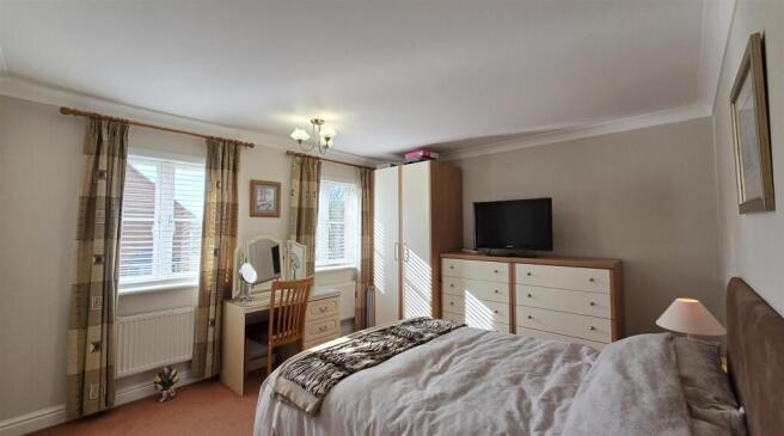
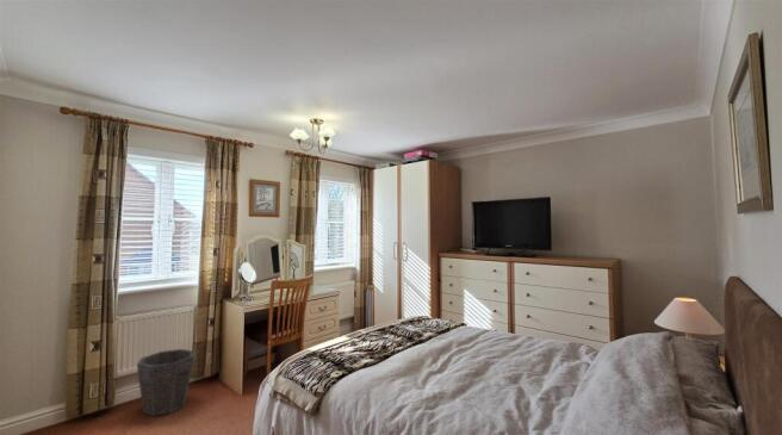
+ waste bin [136,348,196,417]
